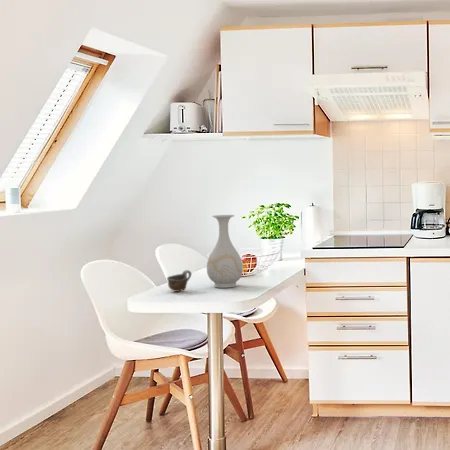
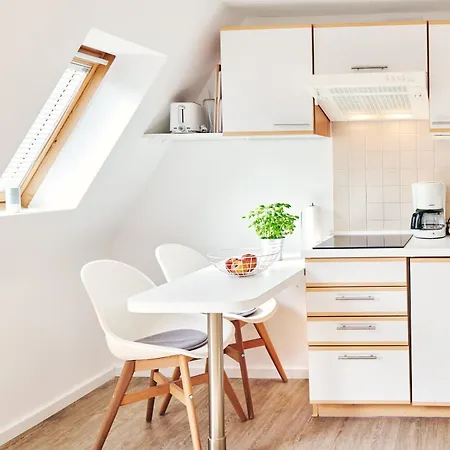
- cup [166,269,192,293]
- vase [206,214,244,289]
